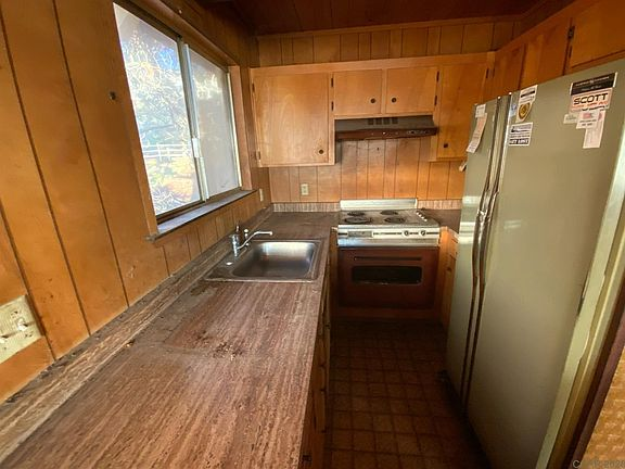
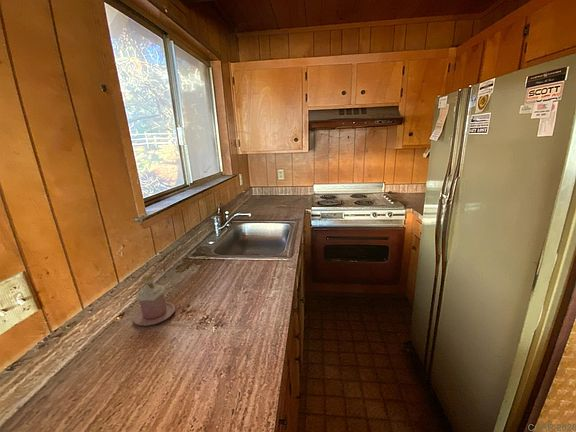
+ mug [132,274,176,327]
